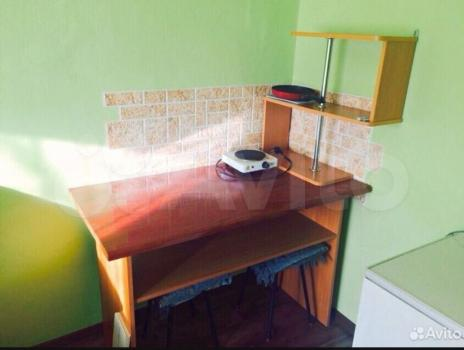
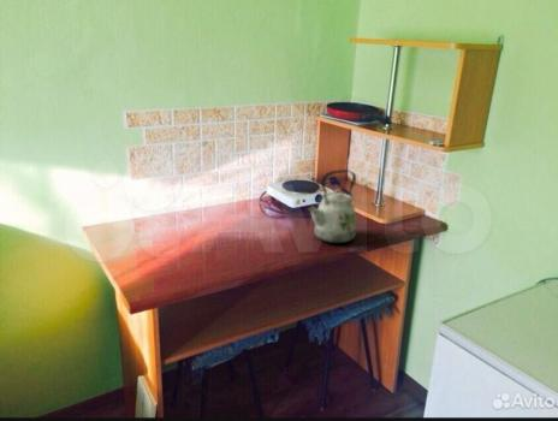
+ kettle [305,168,357,244]
